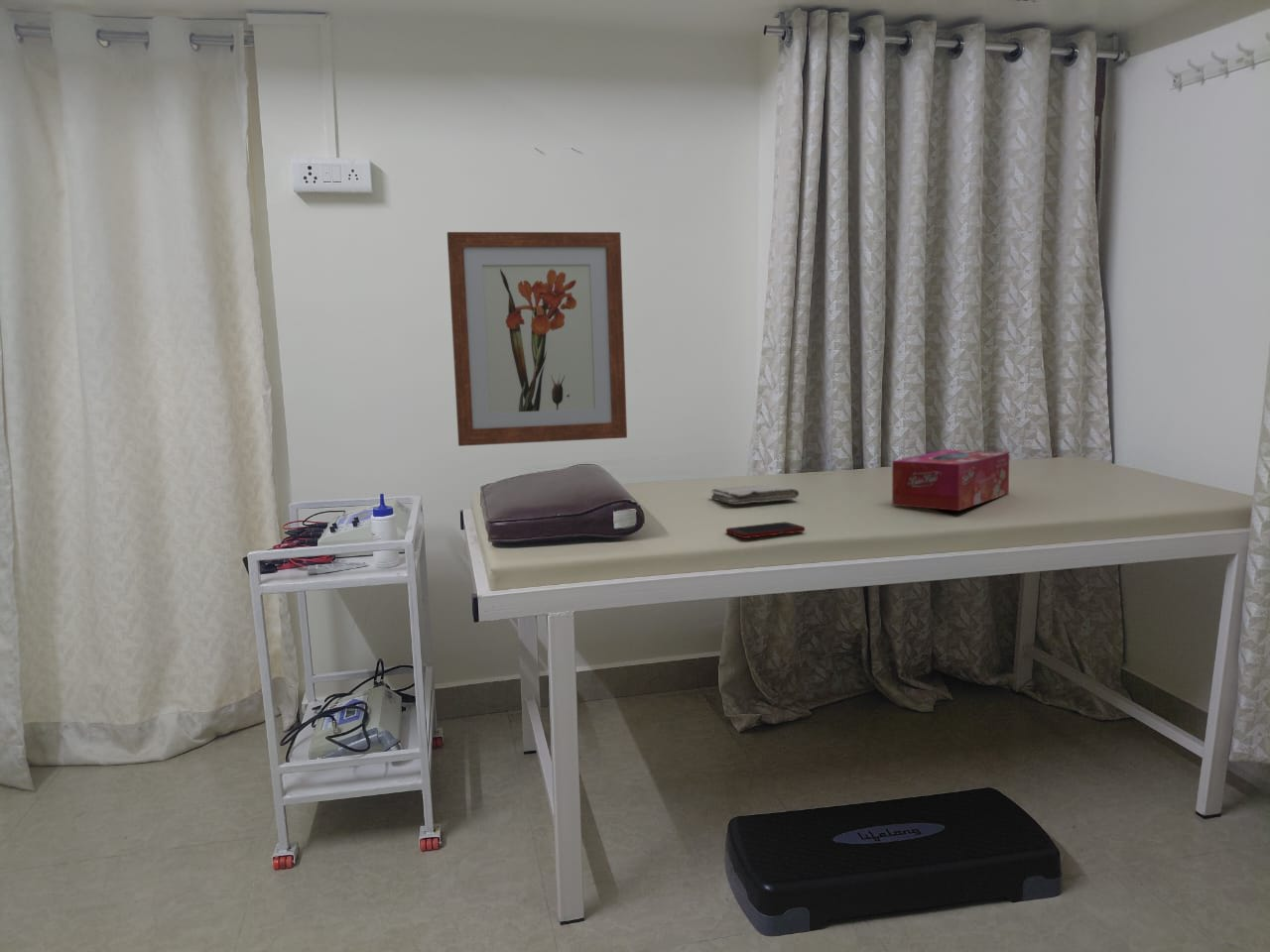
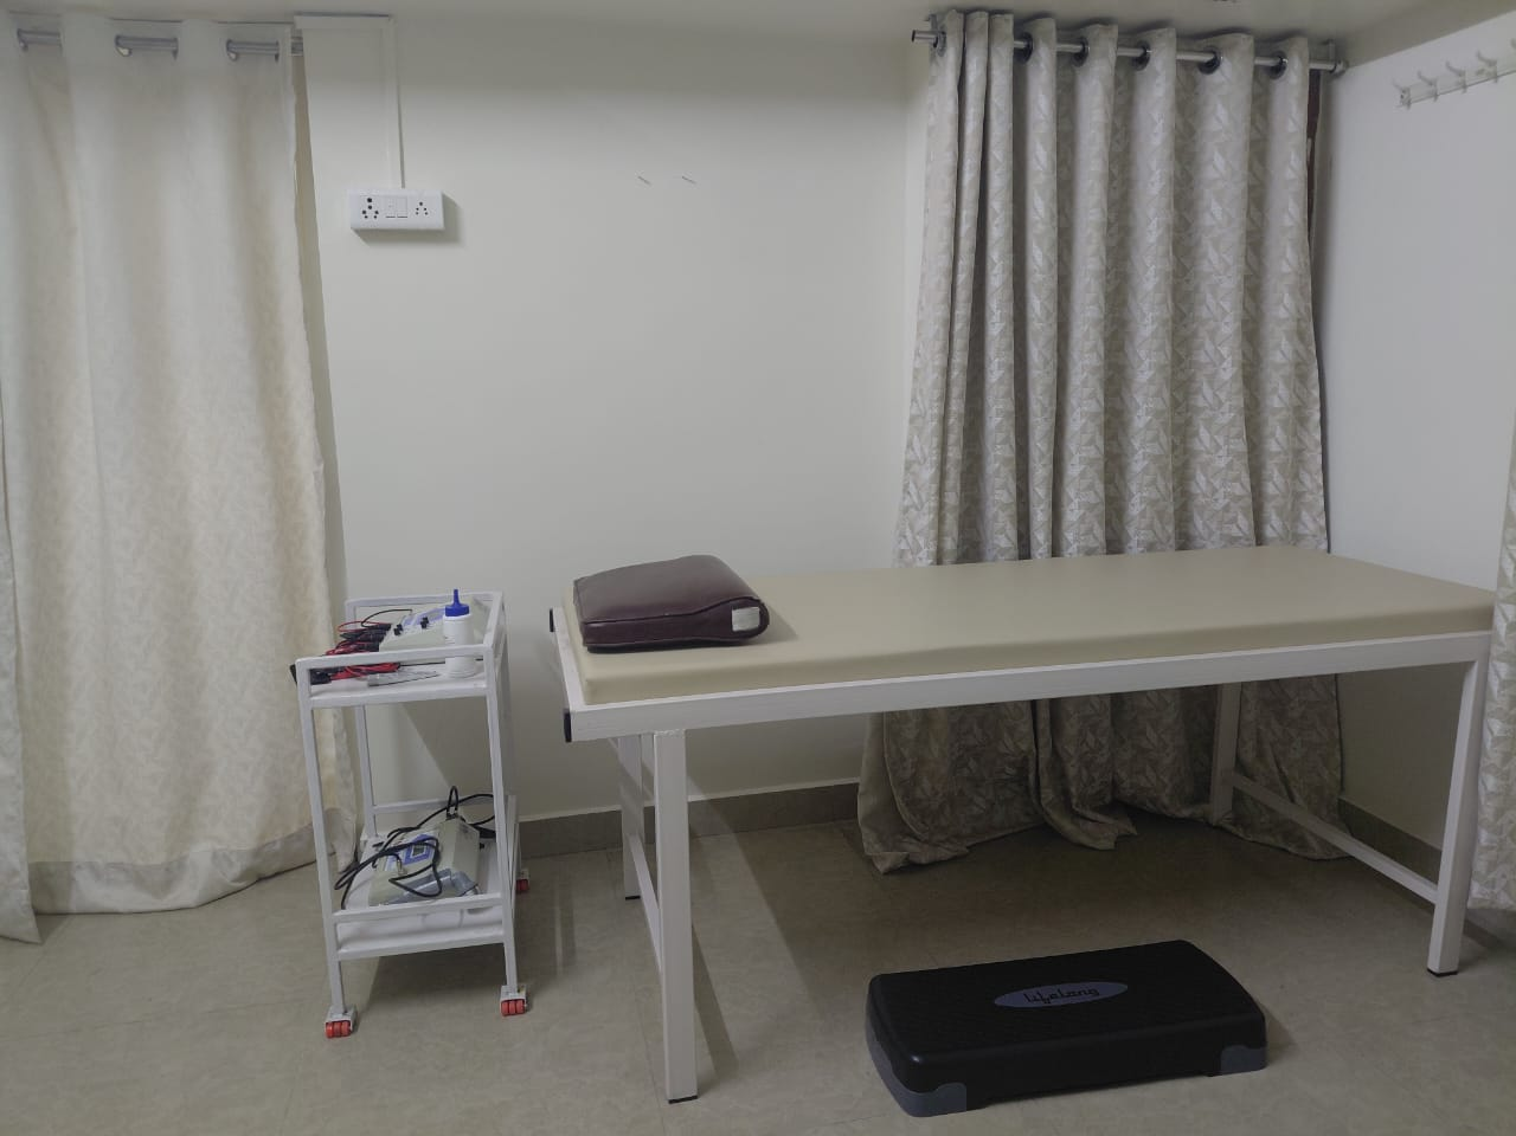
- cell phone [725,521,806,539]
- wall art [446,231,628,447]
- tissue box [891,448,1010,512]
- washcloth [710,484,800,506]
